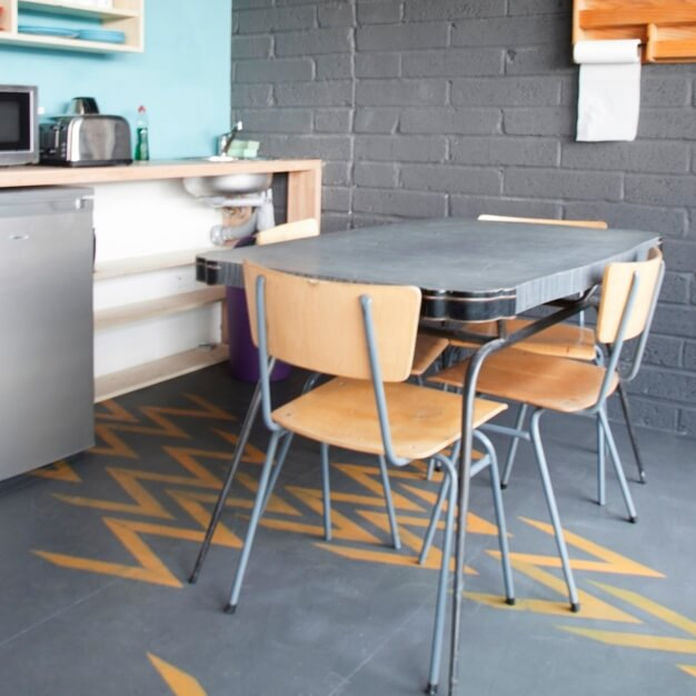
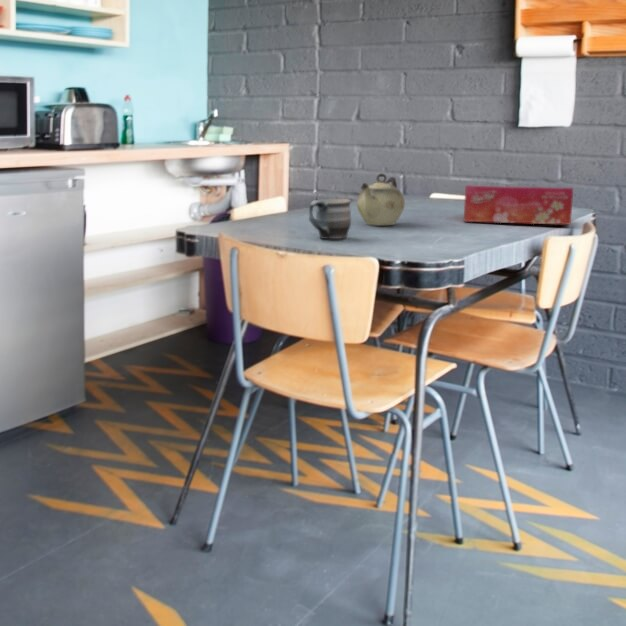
+ tissue box [463,184,574,226]
+ teapot [356,172,406,226]
+ mug [308,198,352,240]
